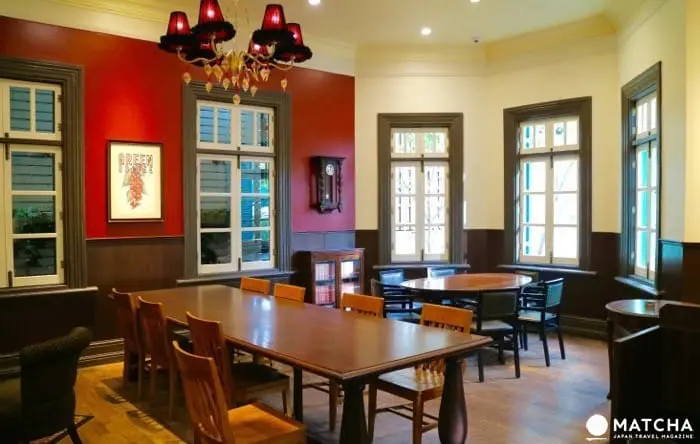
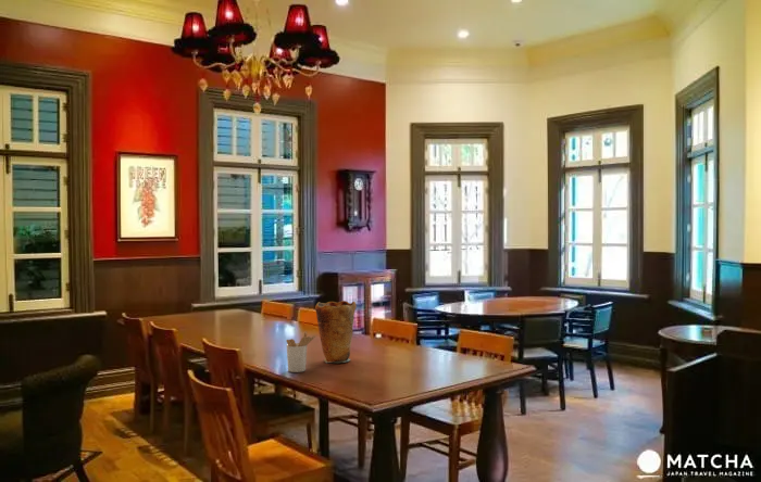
+ utensil holder [285,330,316,373]
+ vase [314,300,358,364]
